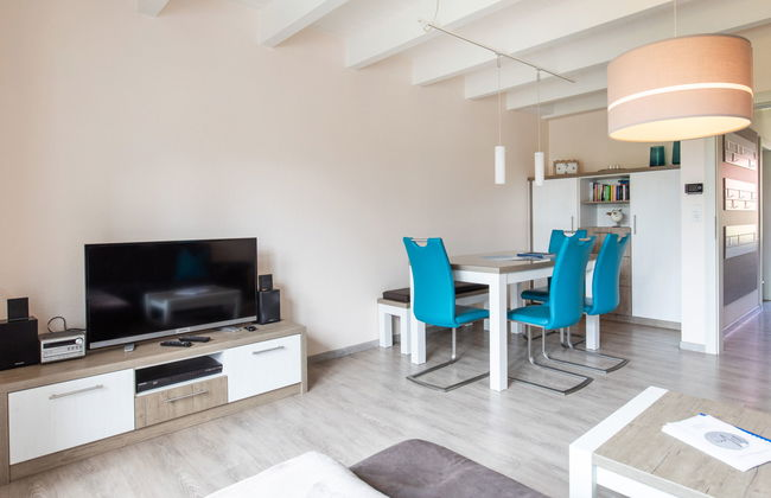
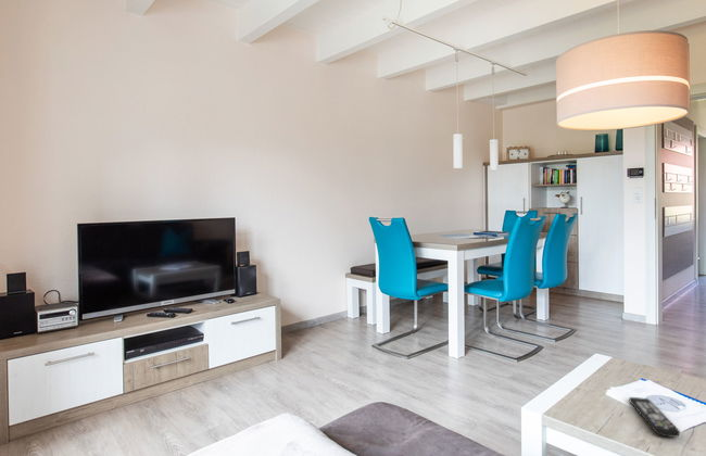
+ remote control [628,396,681,439]
